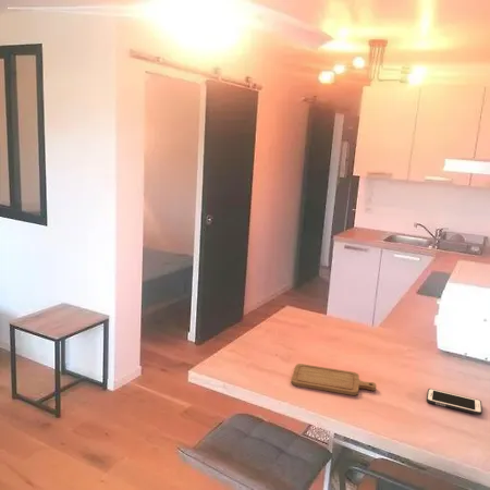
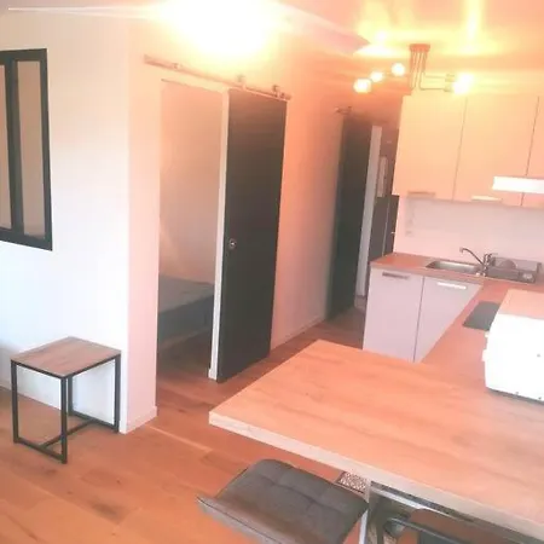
- chopping board [290,363,377,396]
- cell phone [426,388,483,416]
